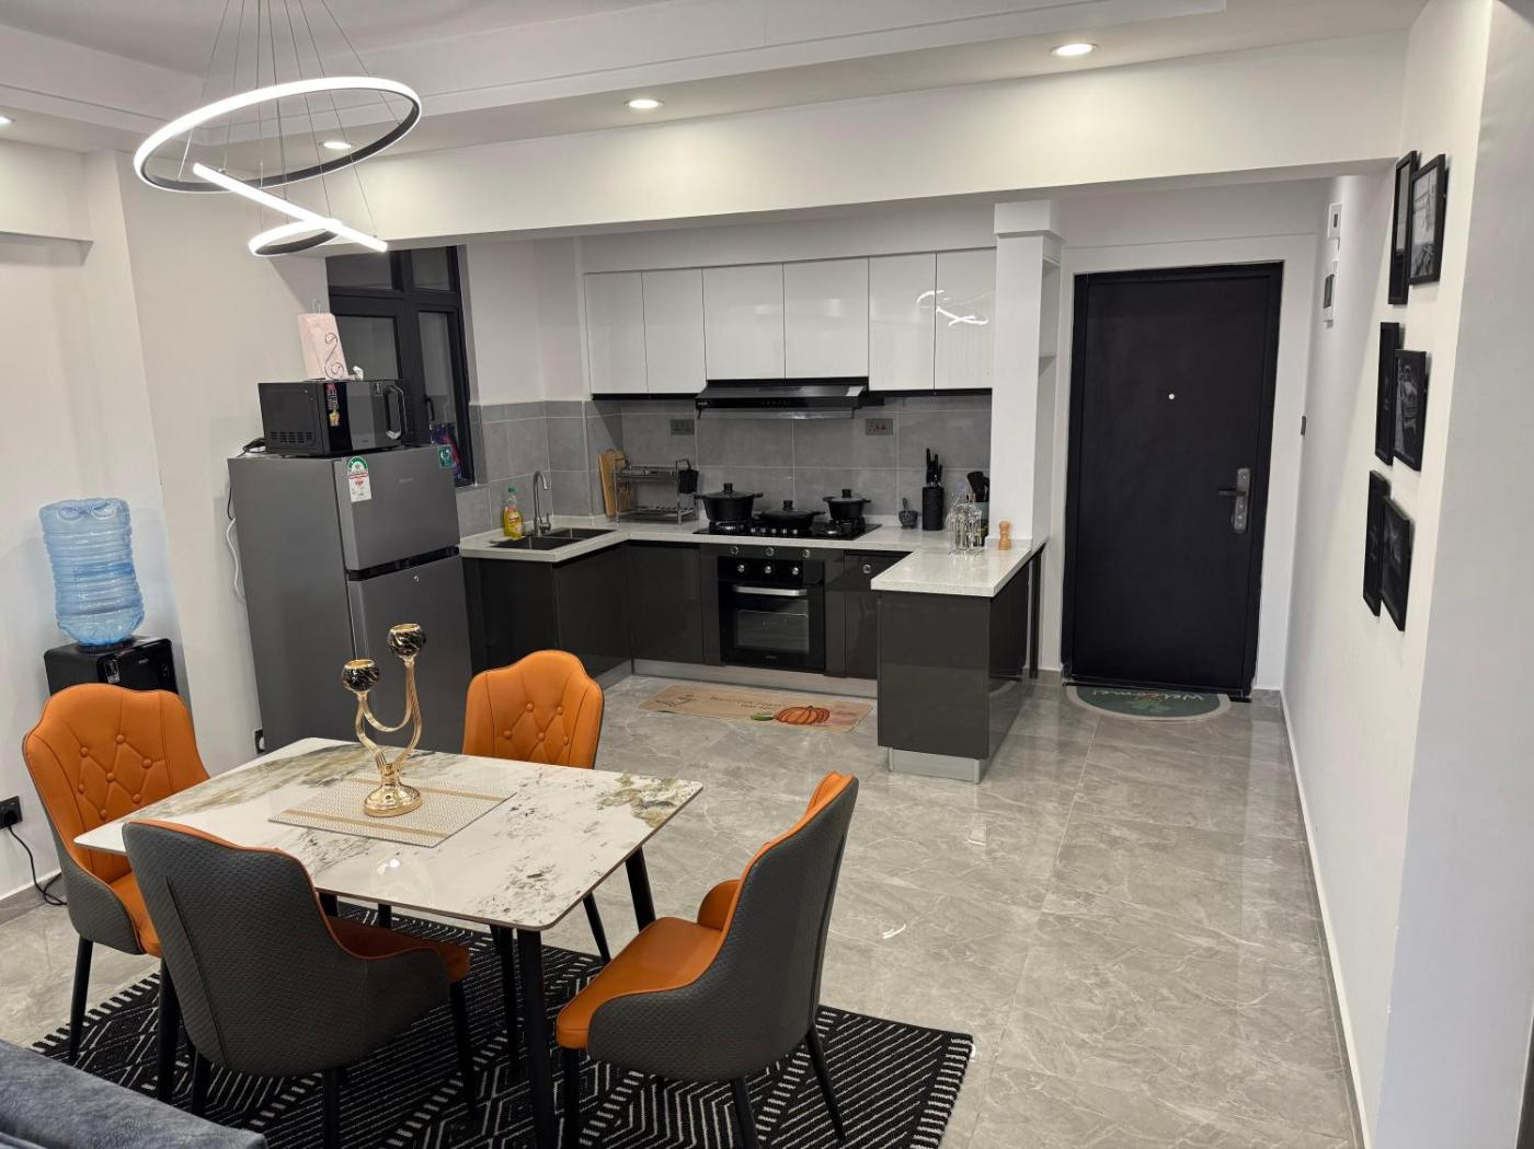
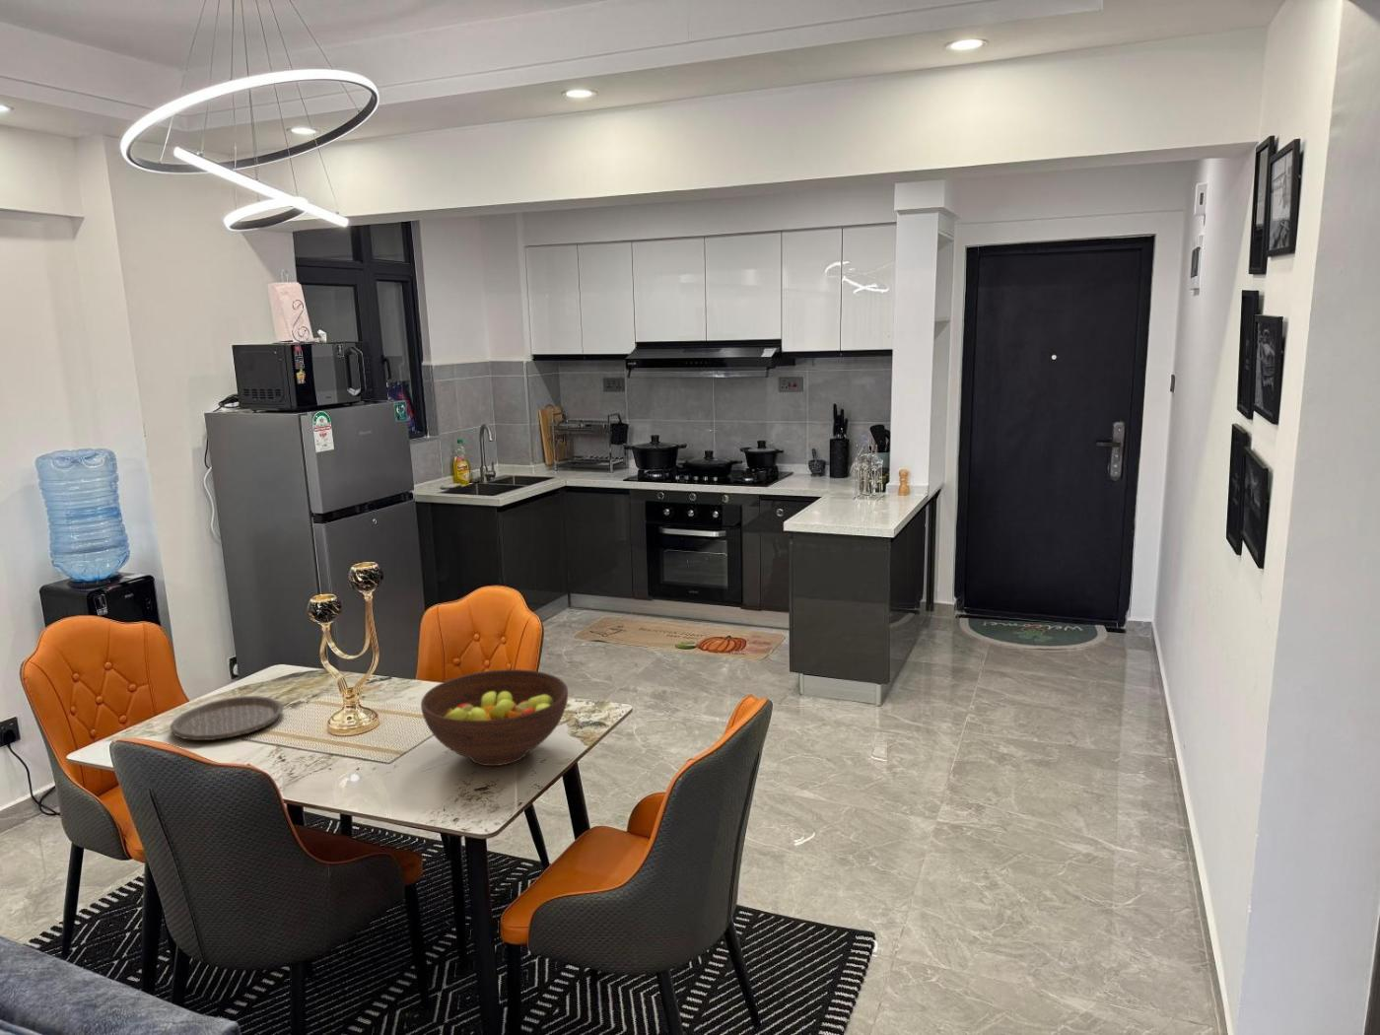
+ plate [170,695,285,741]
+ fruit bowl [419,669,568,766]
